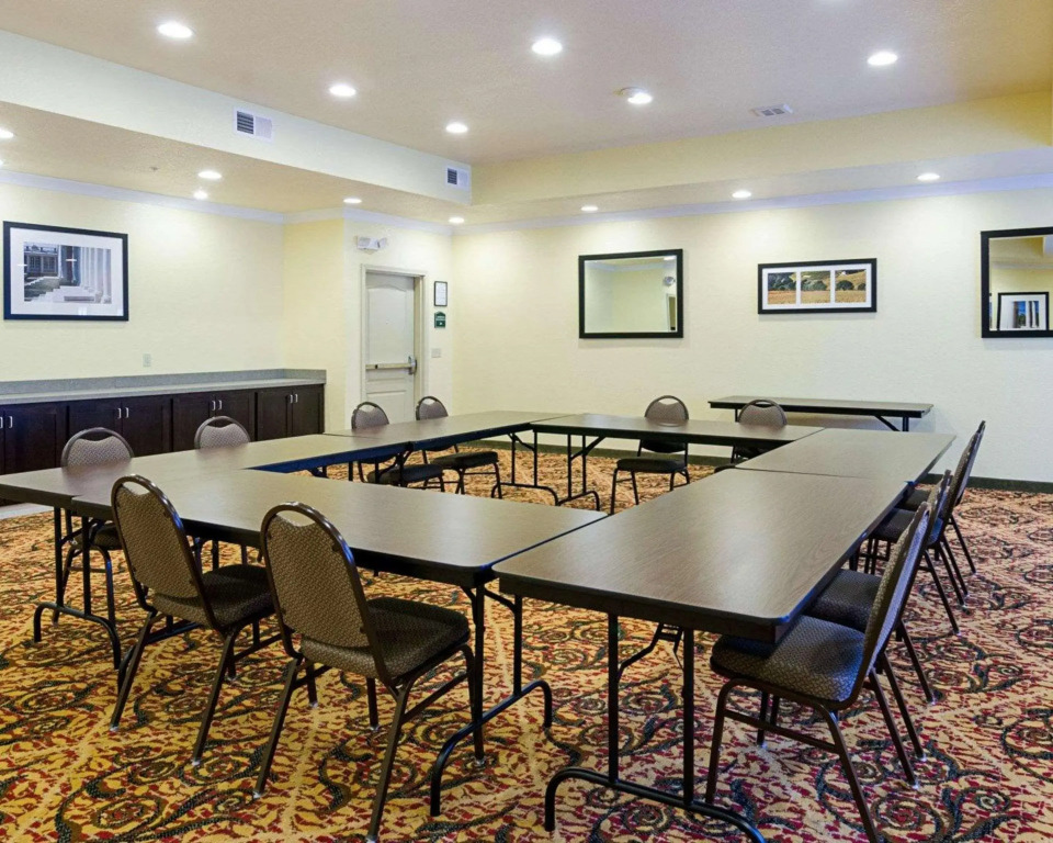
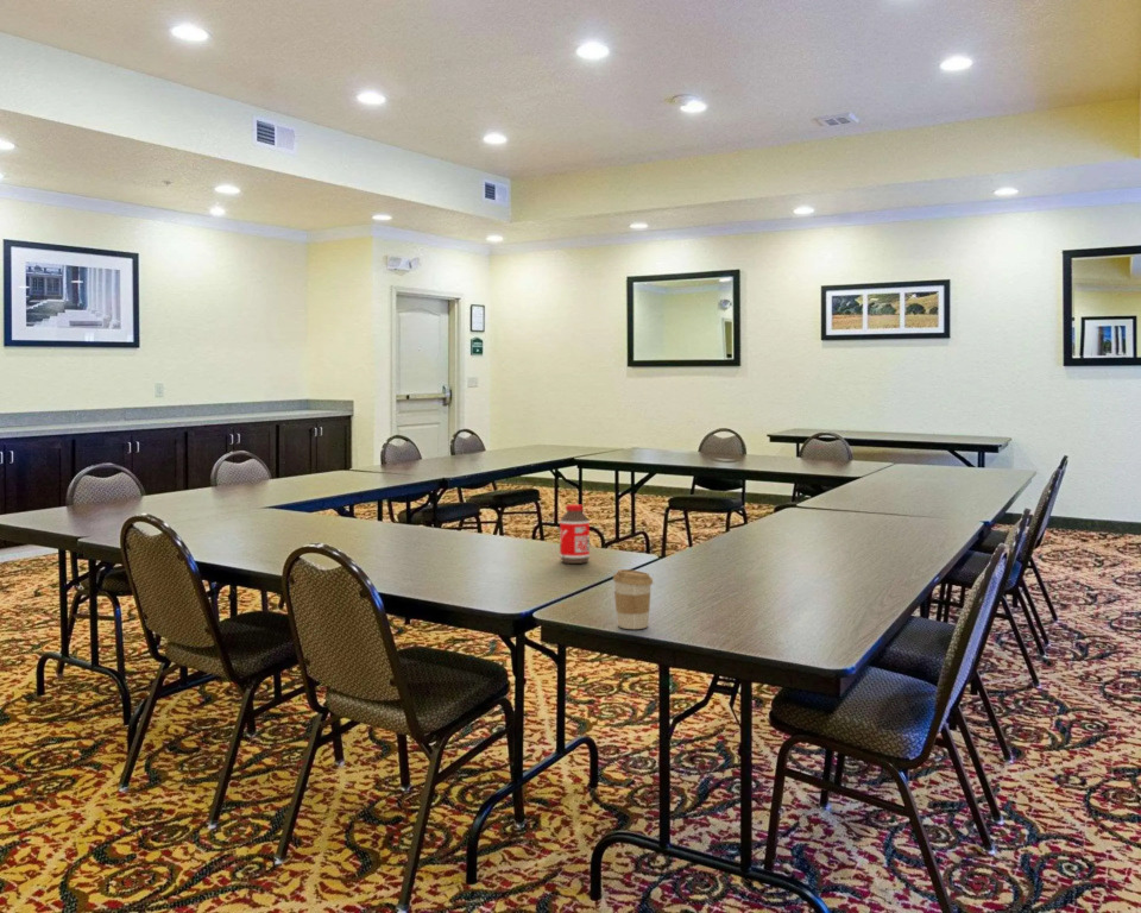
+ bottle [559,503,591,565]
+ coffee cup [612,568,654,630]
